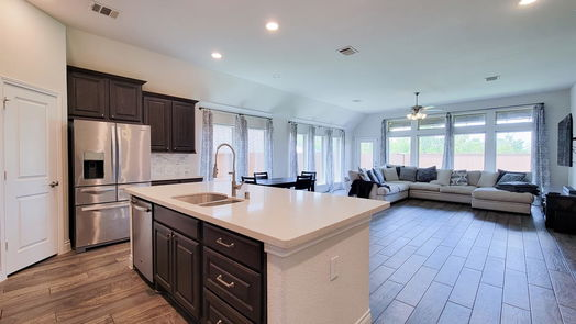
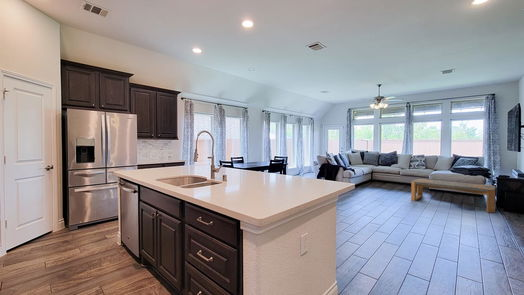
+ coffee table [410,178,497,214]
